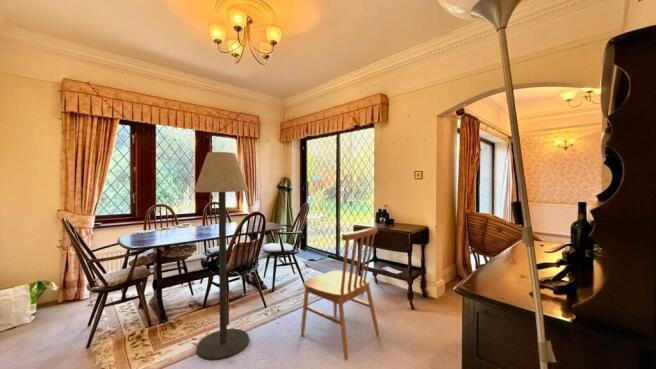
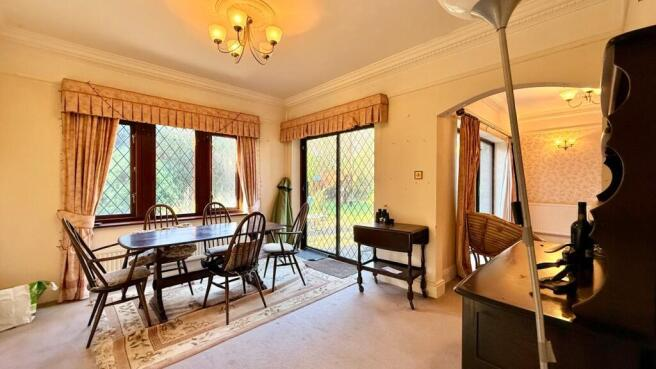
- floor lamp [193,151,250,362]
- dining chair [300,226,380,362]
